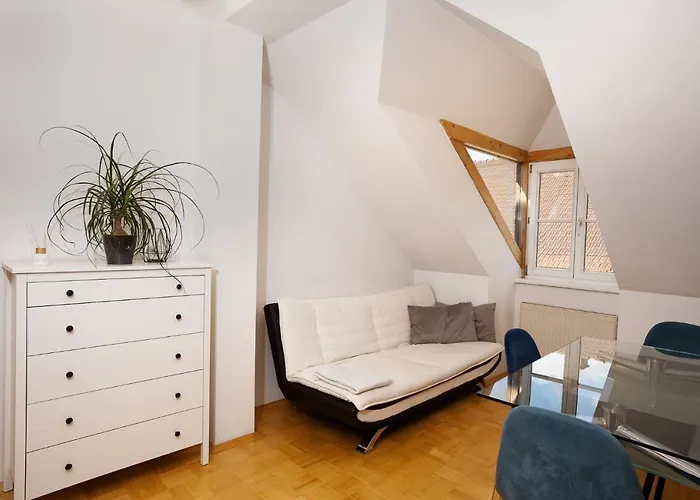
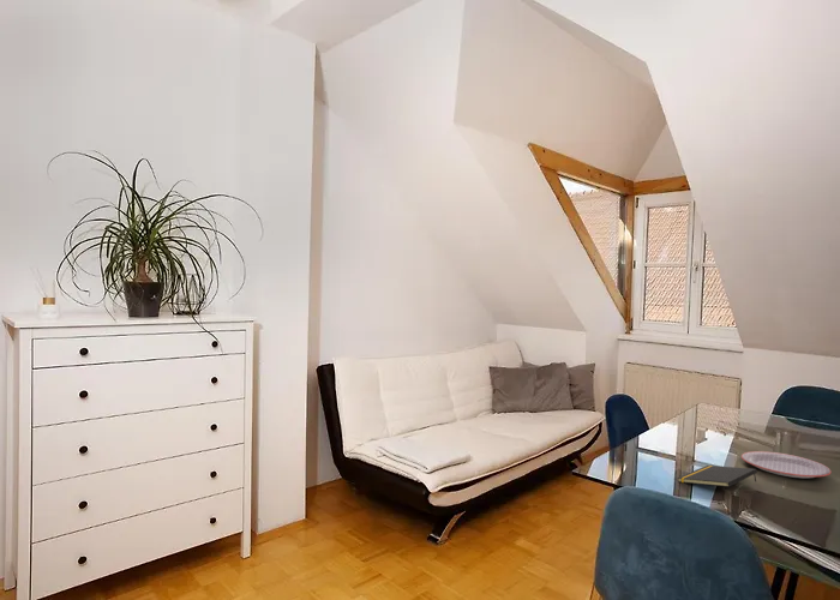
+ notepad [677,464,758,488]
+ plate [740,450,832,479]
